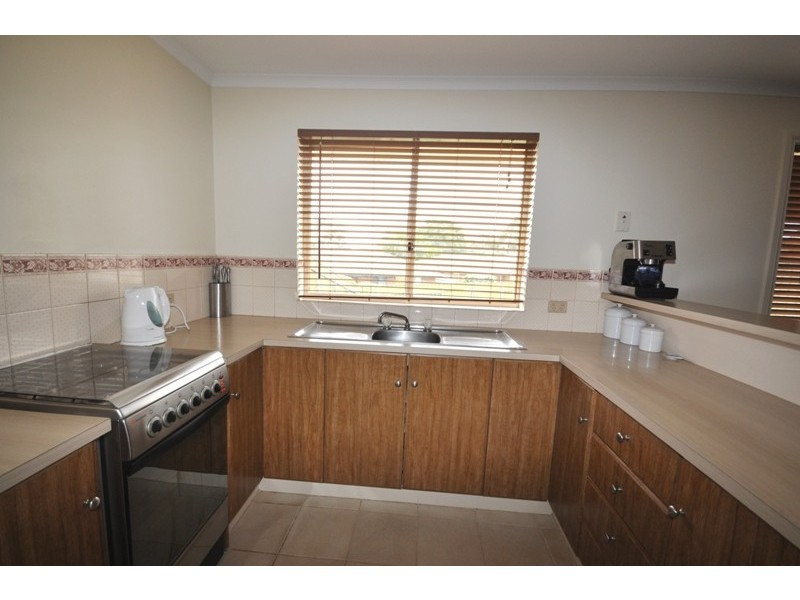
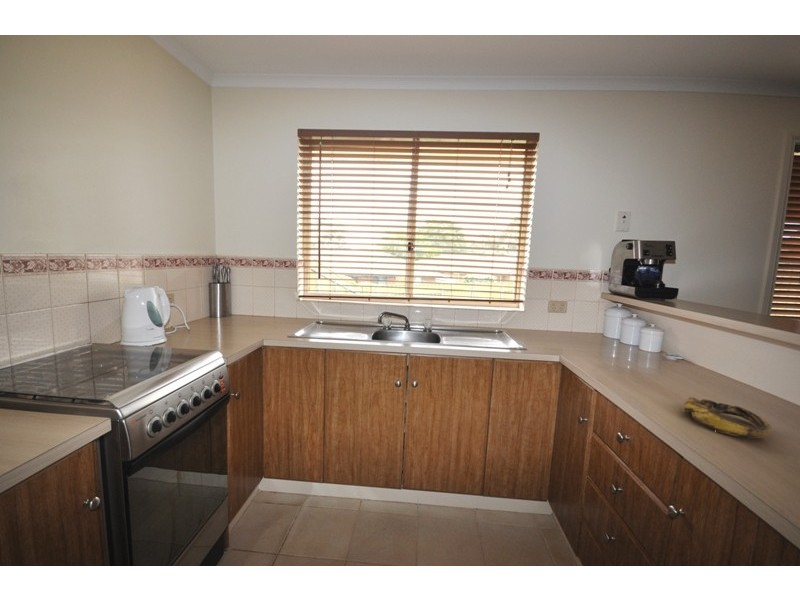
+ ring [682,396,773,439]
